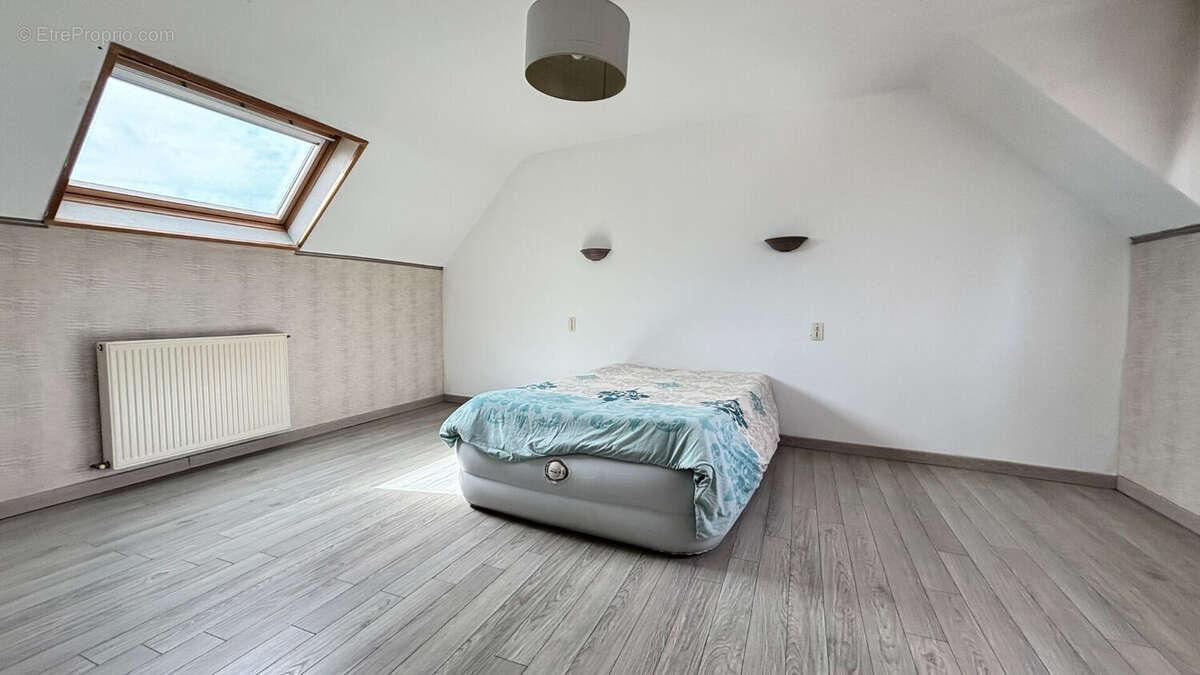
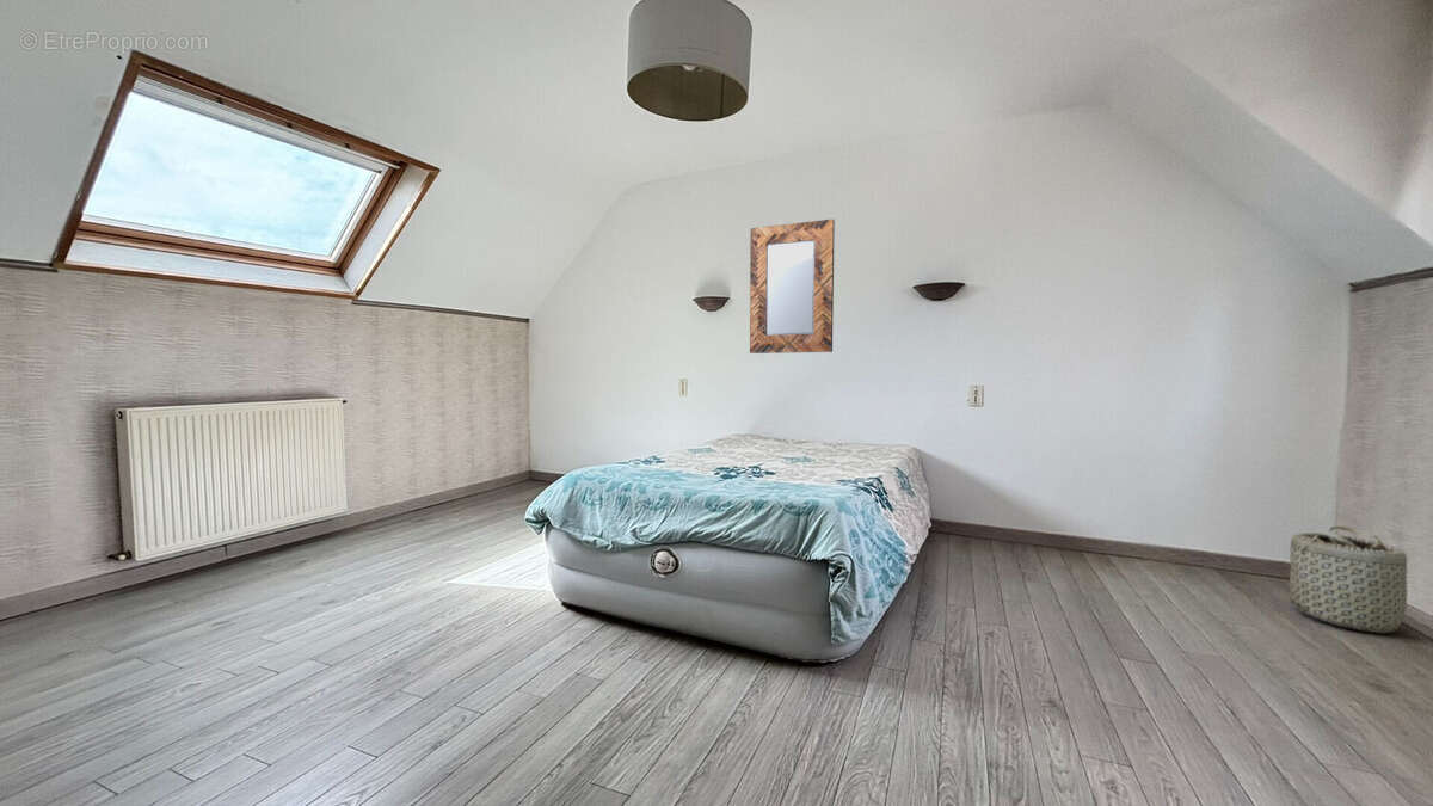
+ home mirror [749,217,836,355]
+ basket [1285,524,1408,634]
